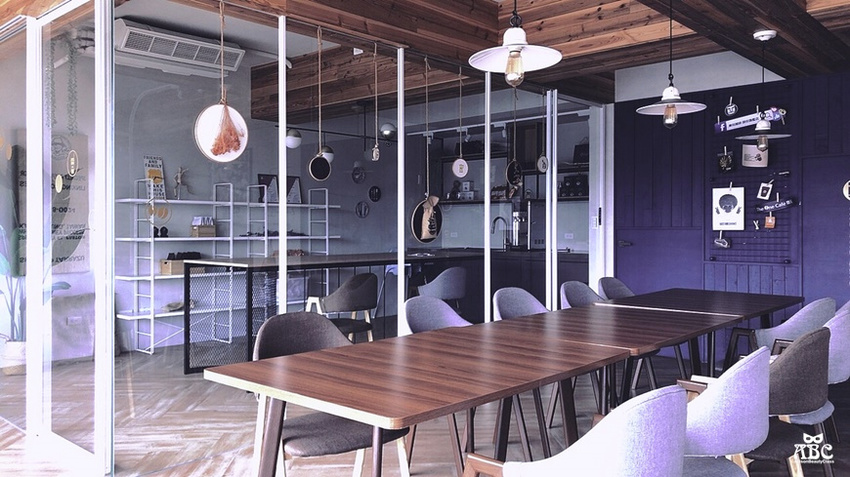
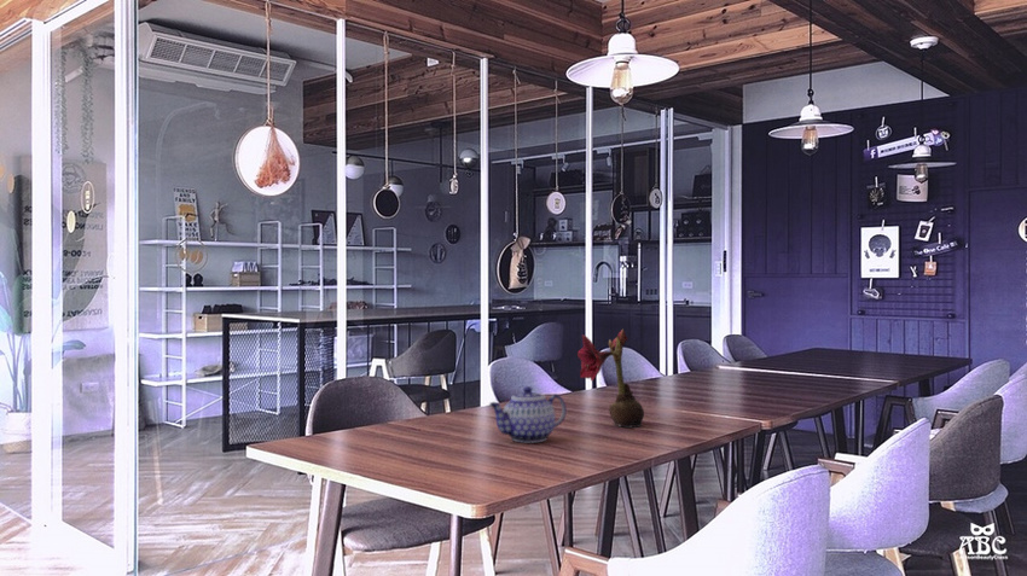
+ flower [576,328,645,429]
+ teapot [488,385,568,444]
